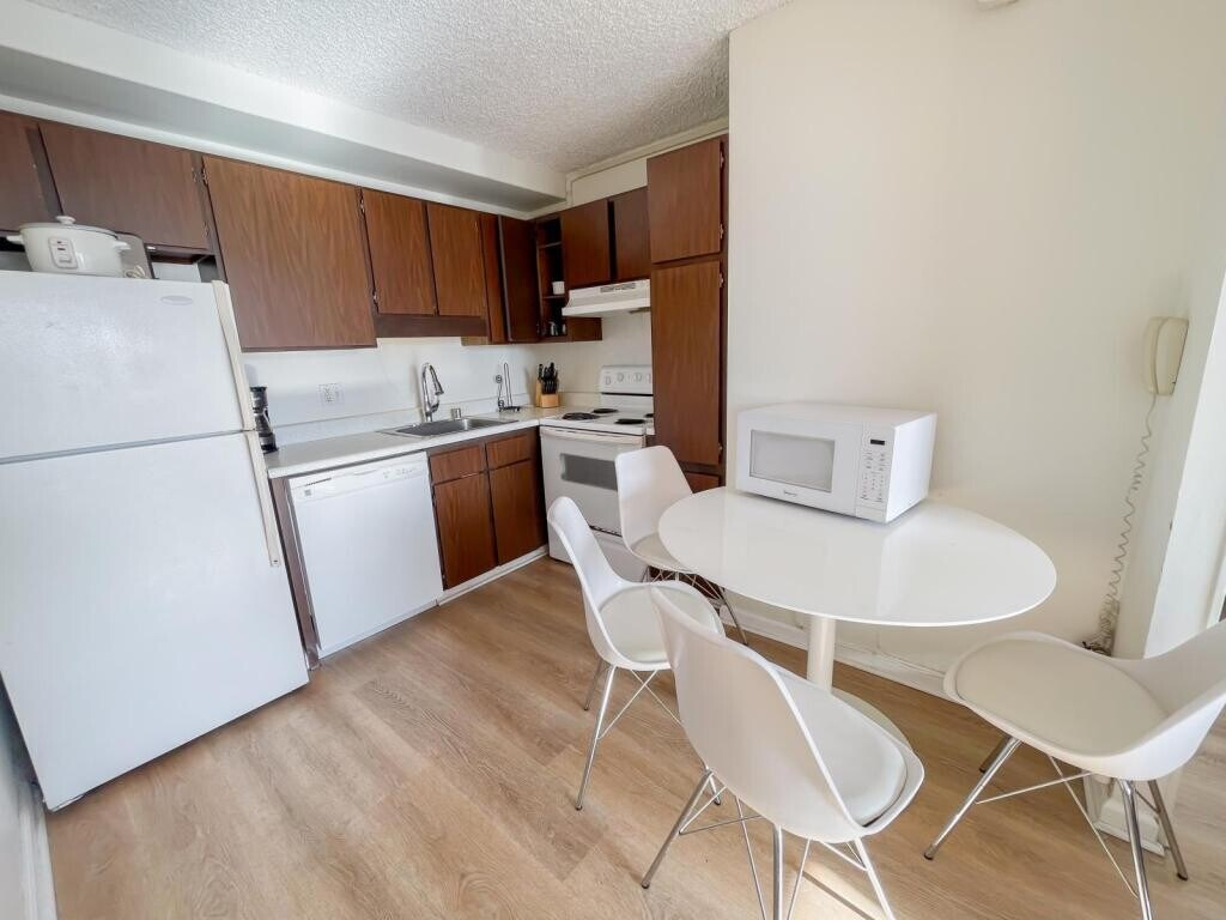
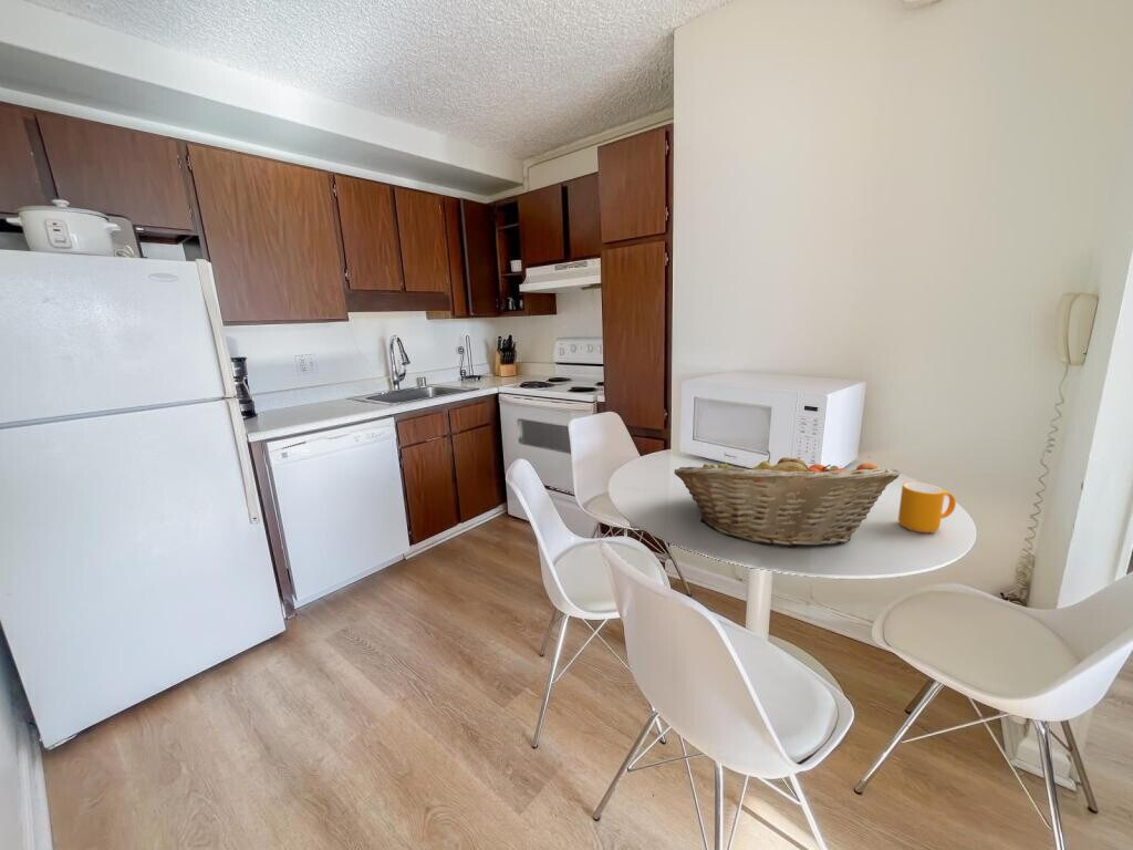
+ fruit basket [674,449,902,549]
+ mug [897,481,957,533]
